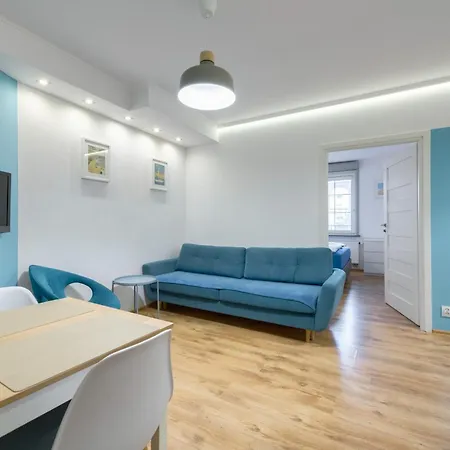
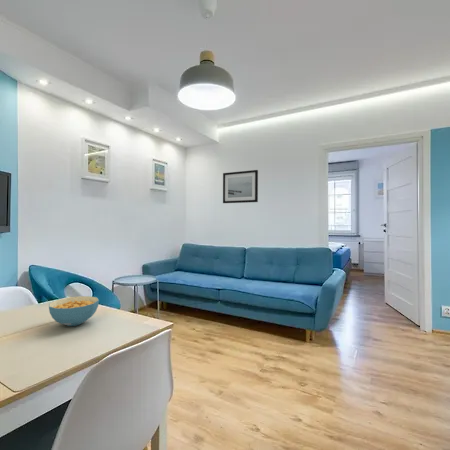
+ wall art [222,169,259,204]
+ cereal bowl [48,295,100,327]
